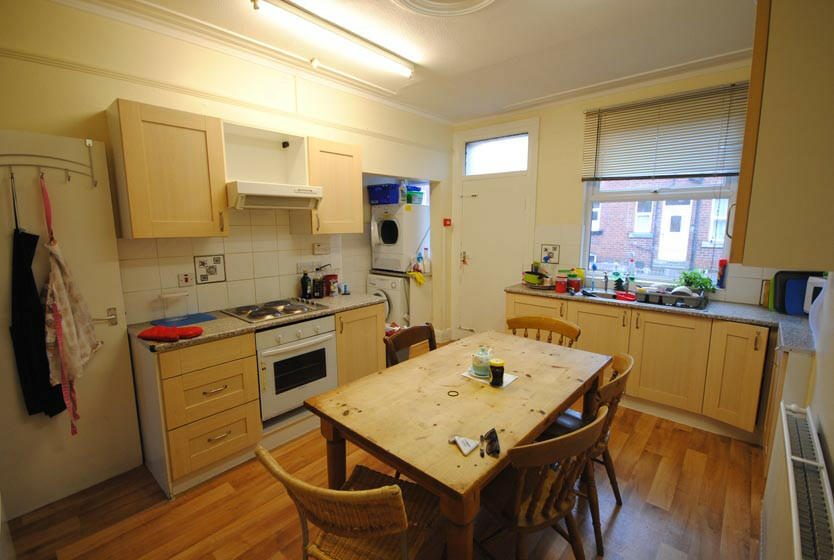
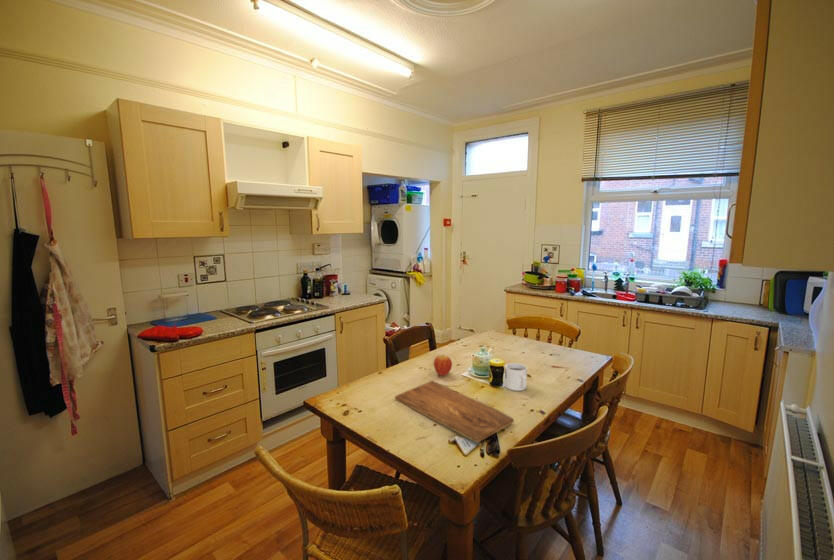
+ cutting board [394,380,515,443]
+ fruit [433,353,453,377]
+ mug [503,362,528,392]
